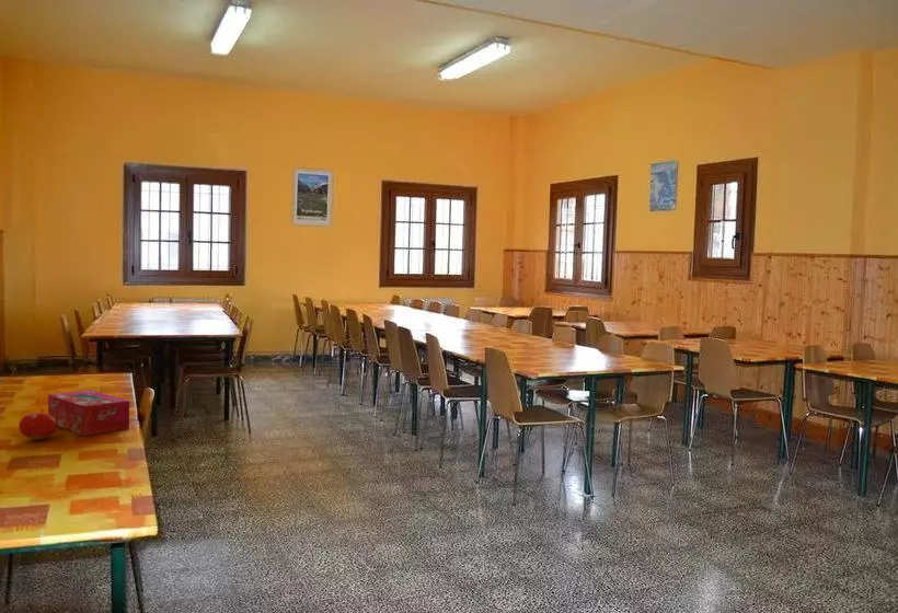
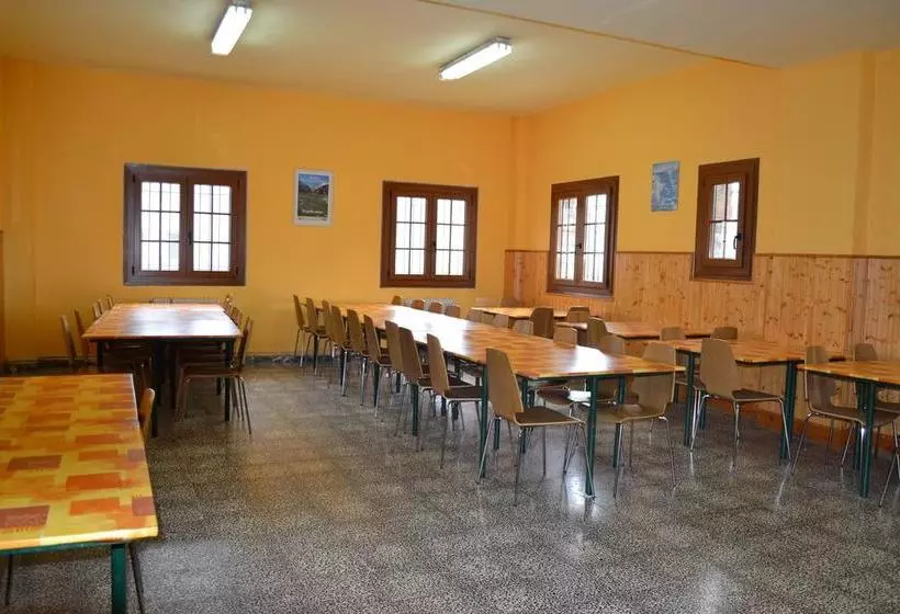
- tissue box [47,389,130,437]
- fruit [18,407,58,440]
